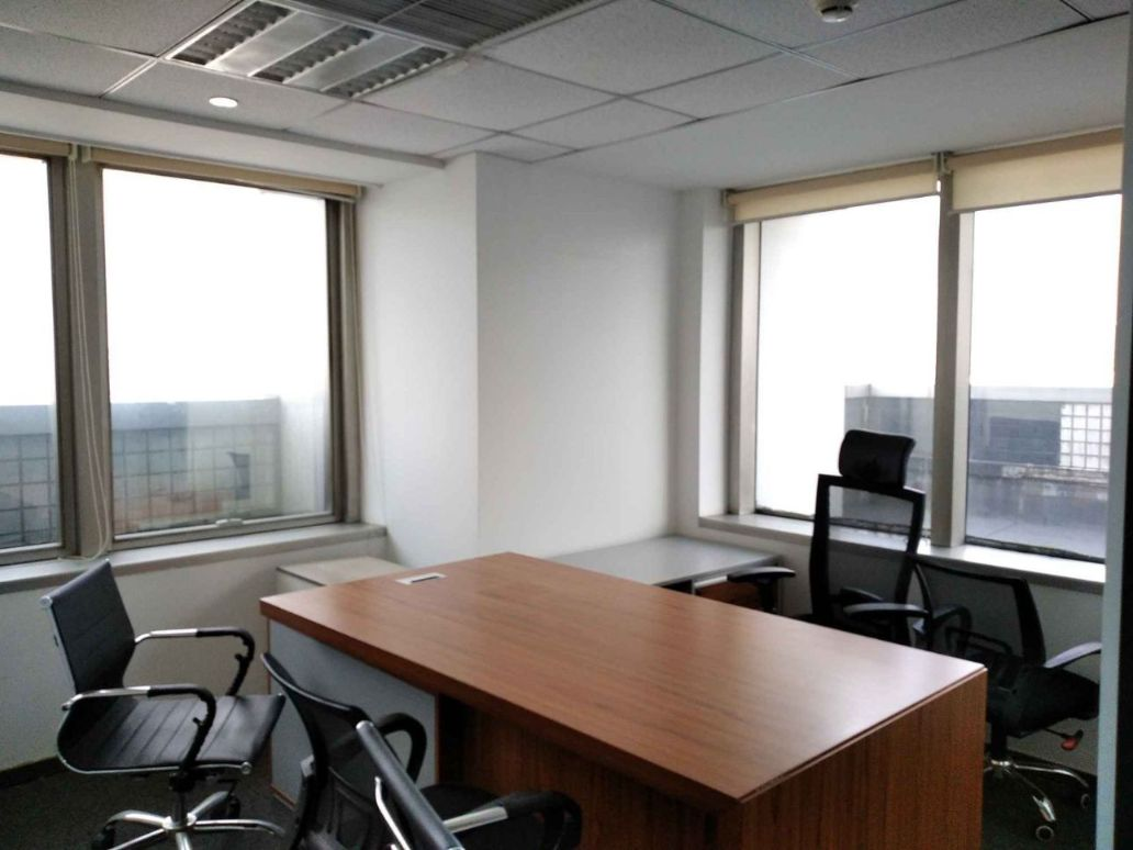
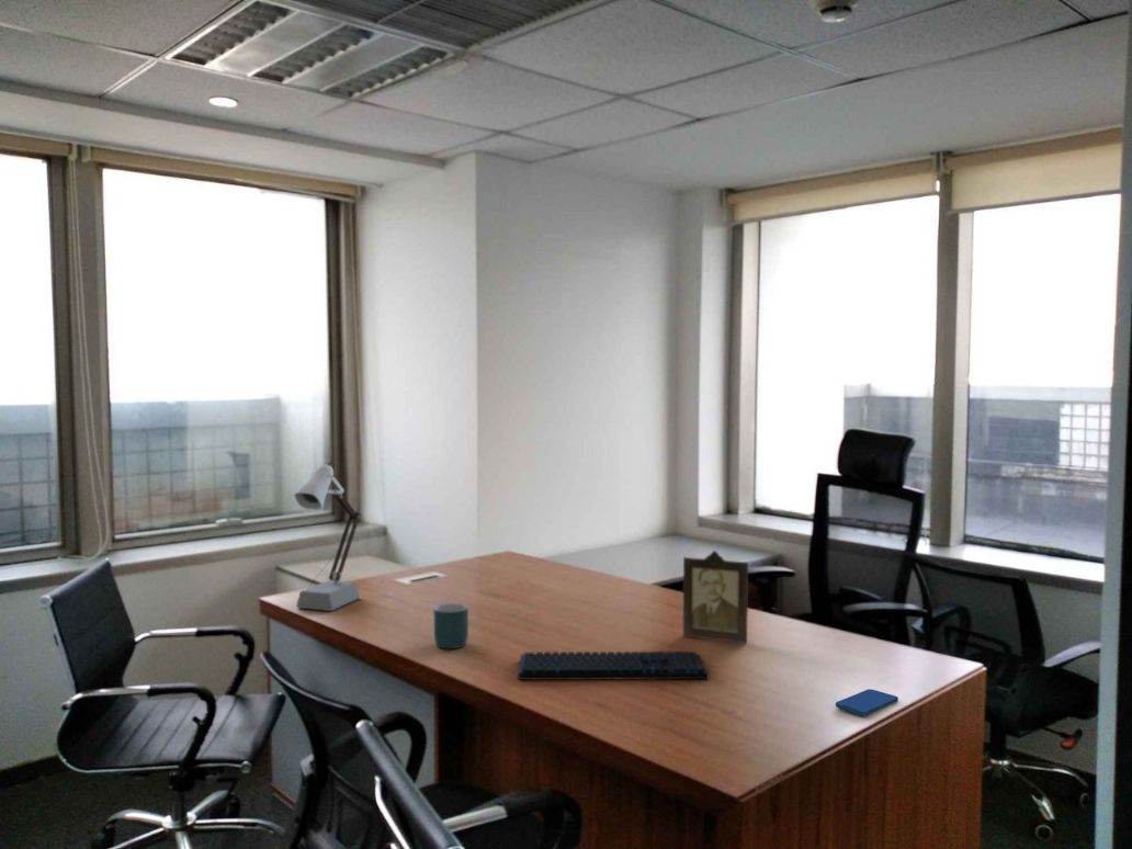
+ desk lamp [293,457,362,612]
+ photo frame [682,550,749,644]
+ mug [432,602,469,649]
+ keyboard [517,650,710,681]
+ smartphone [835,688,899,716]
